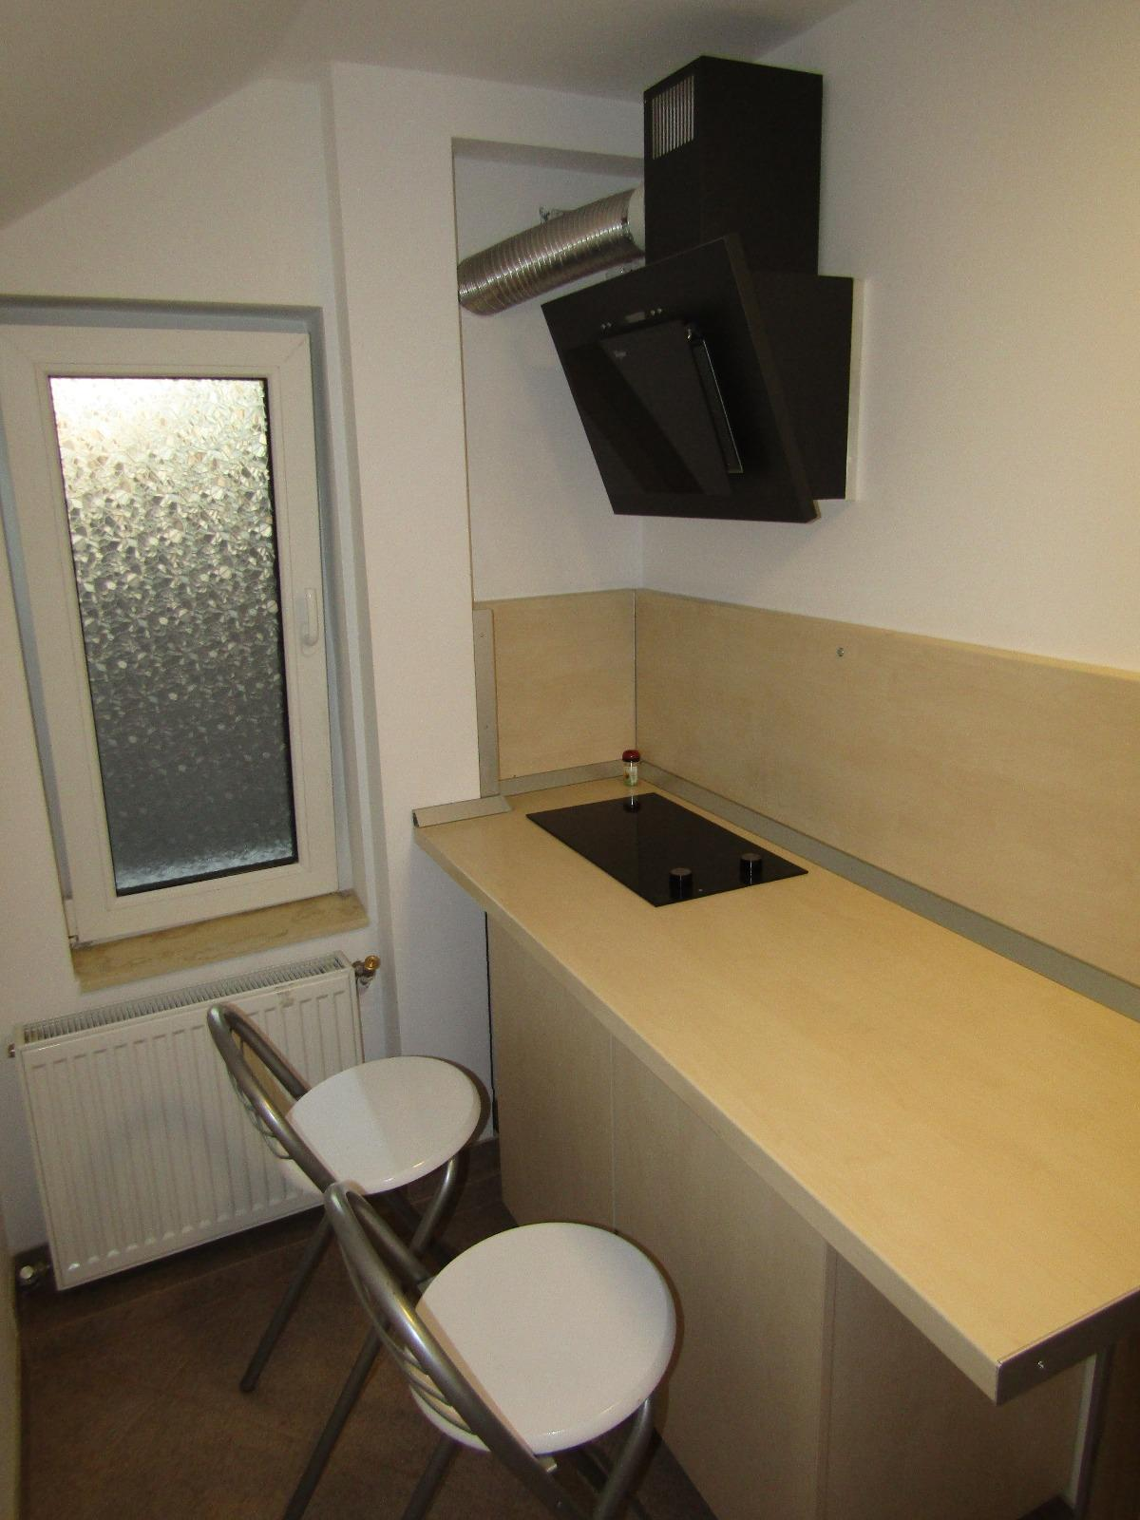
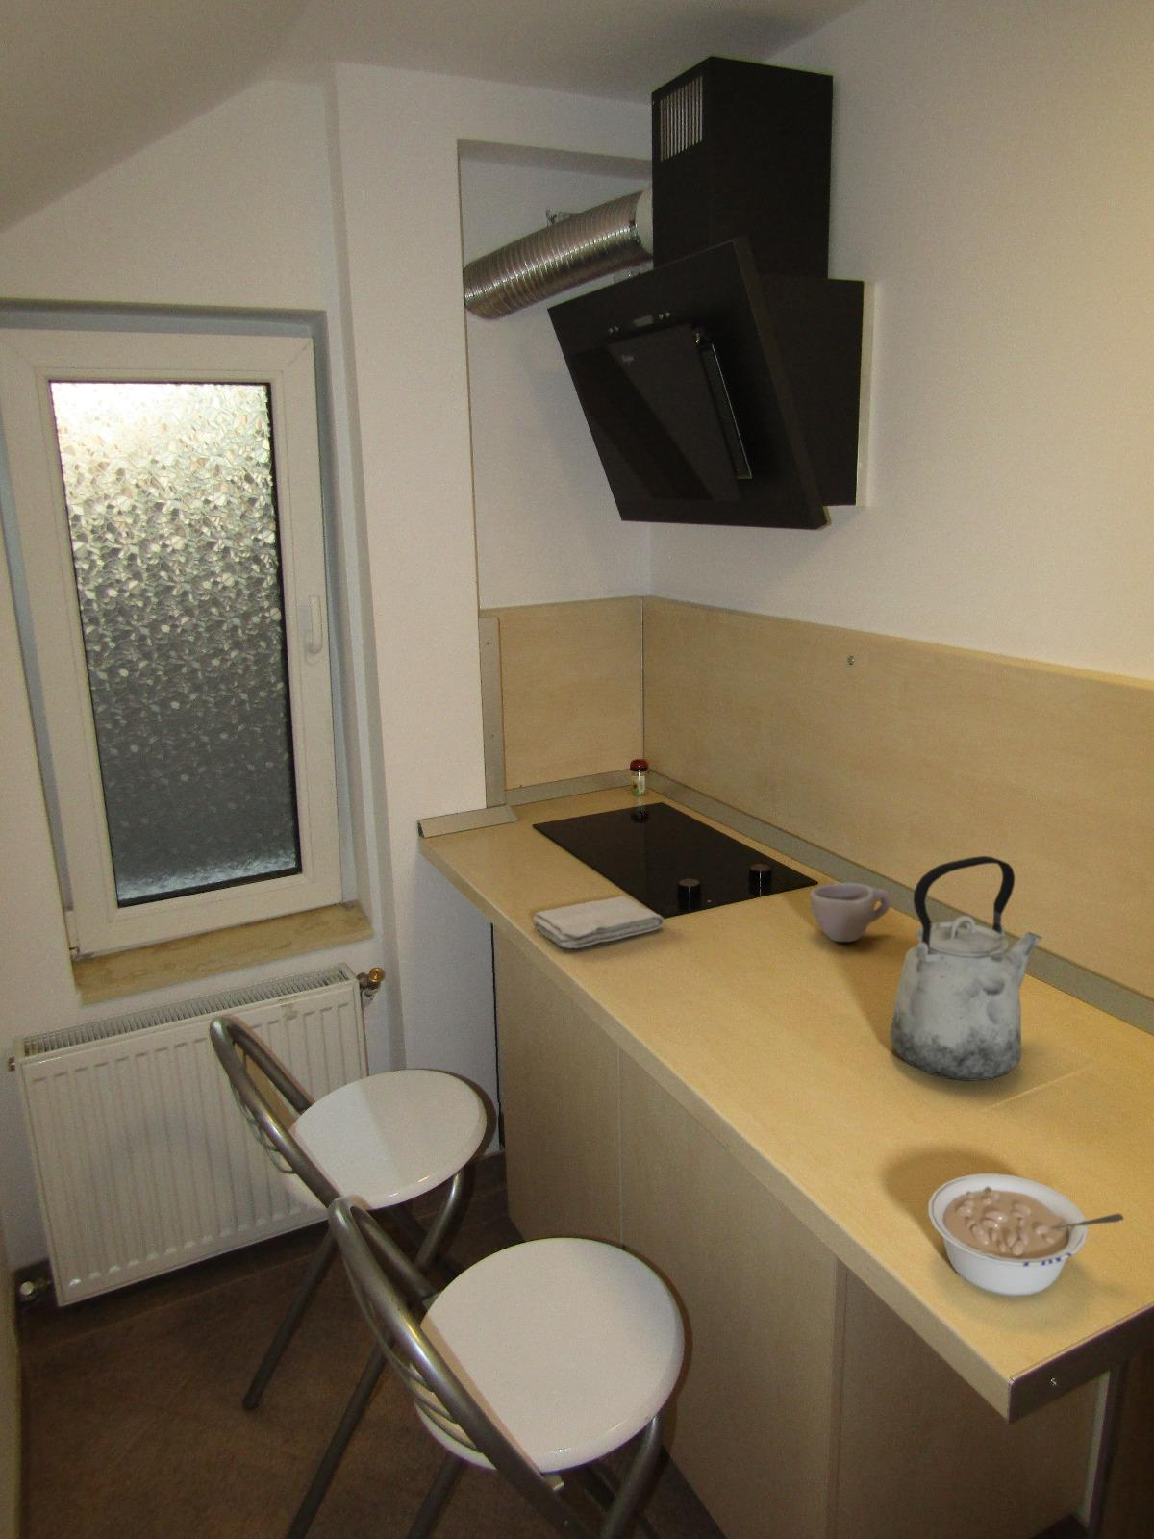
+ cup [809,882,892,943]
+ washcloth [533,896,665,949]
+ kettle [889,856,1044,1082]
+ legume [927,1173,1124,1298]
